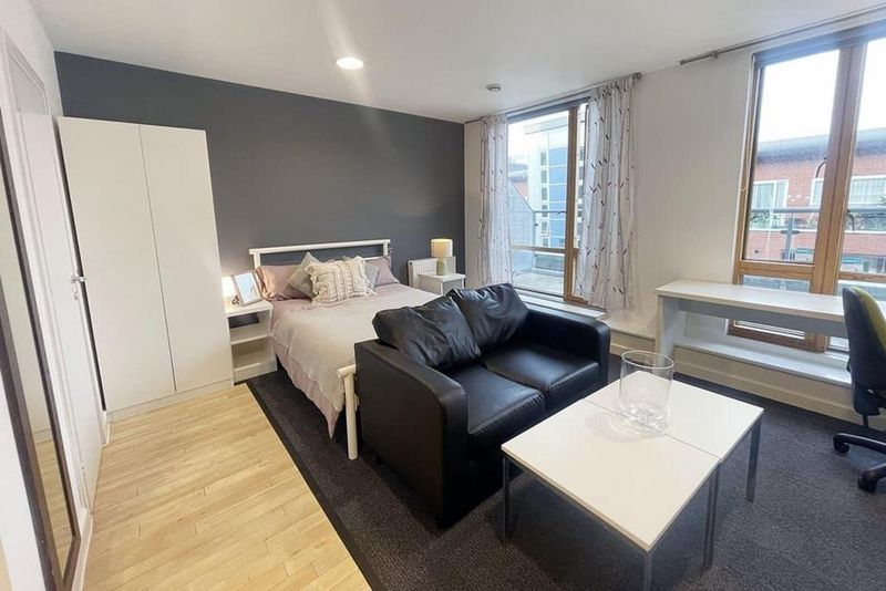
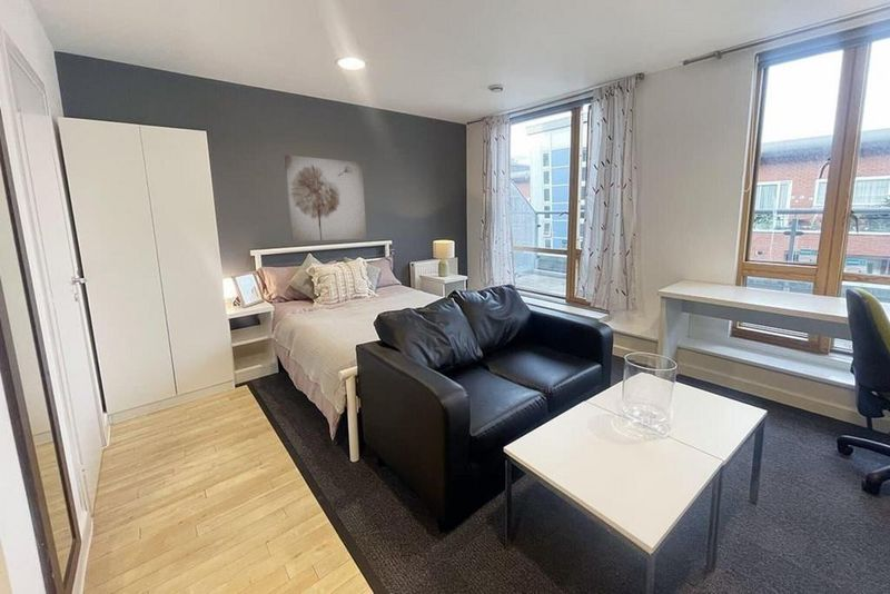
+ wall art [284,154,367,242]
